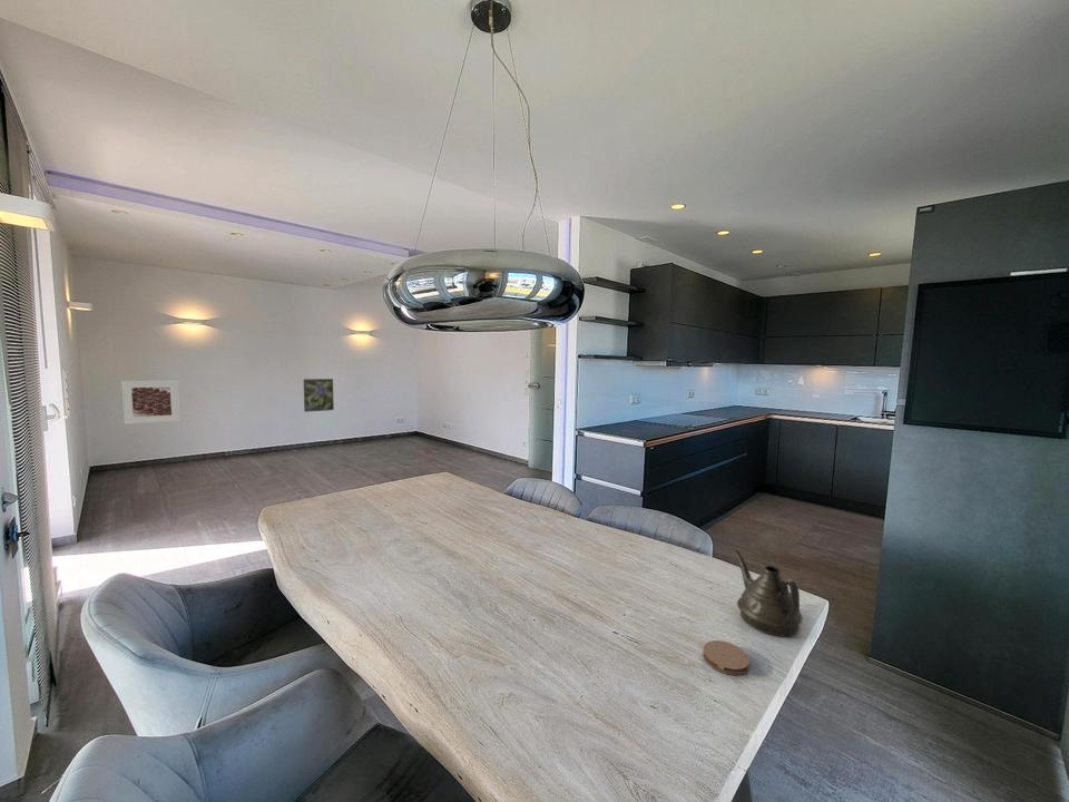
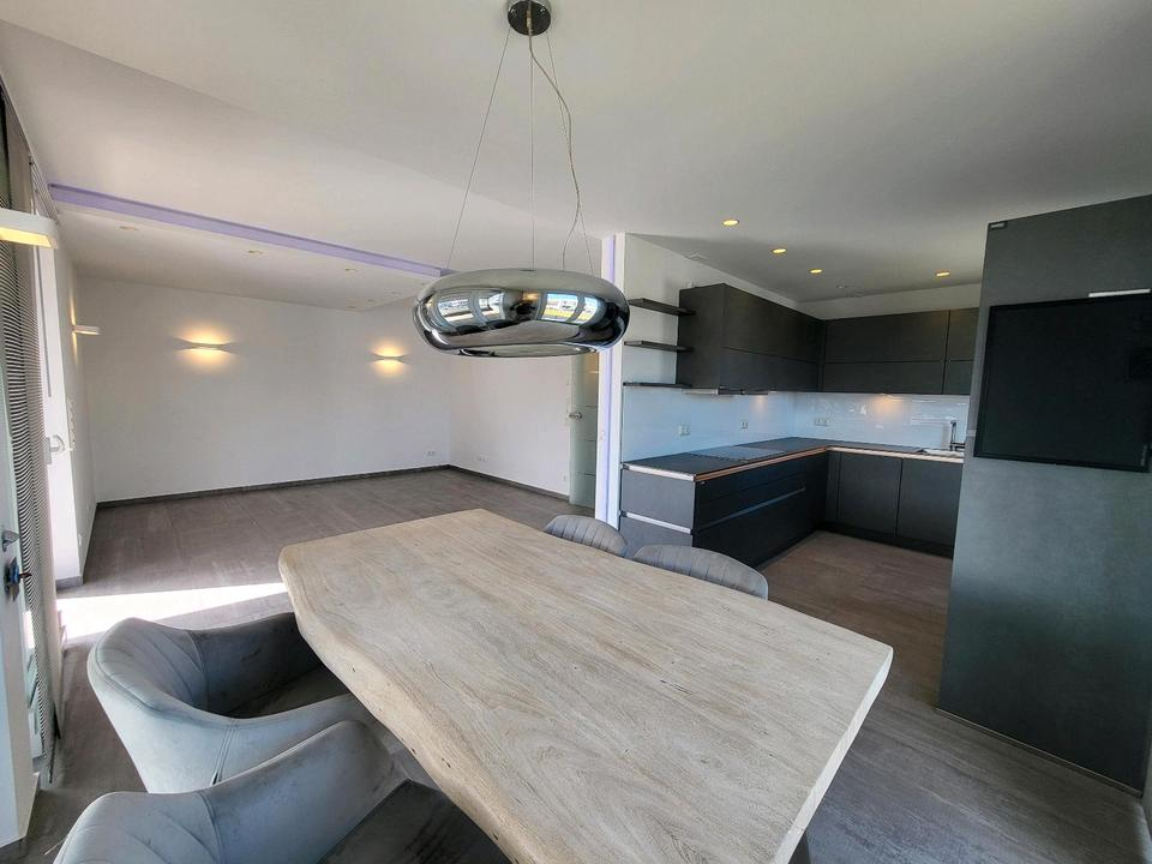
- teapot [732,548,804,637]
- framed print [120,380,182,426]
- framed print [303,378,335,413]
- coaster [702,639,751,676]
